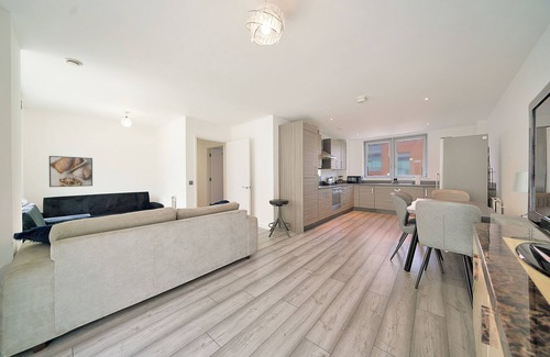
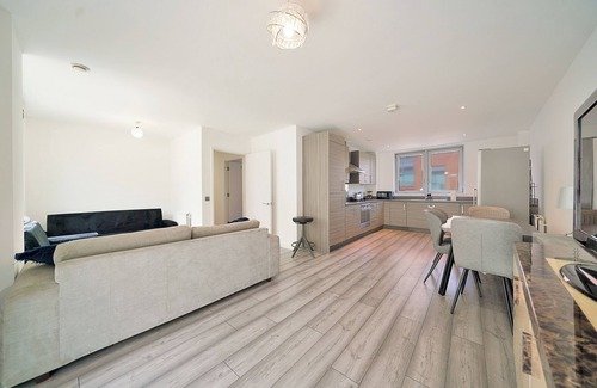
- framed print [48,155,94,188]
